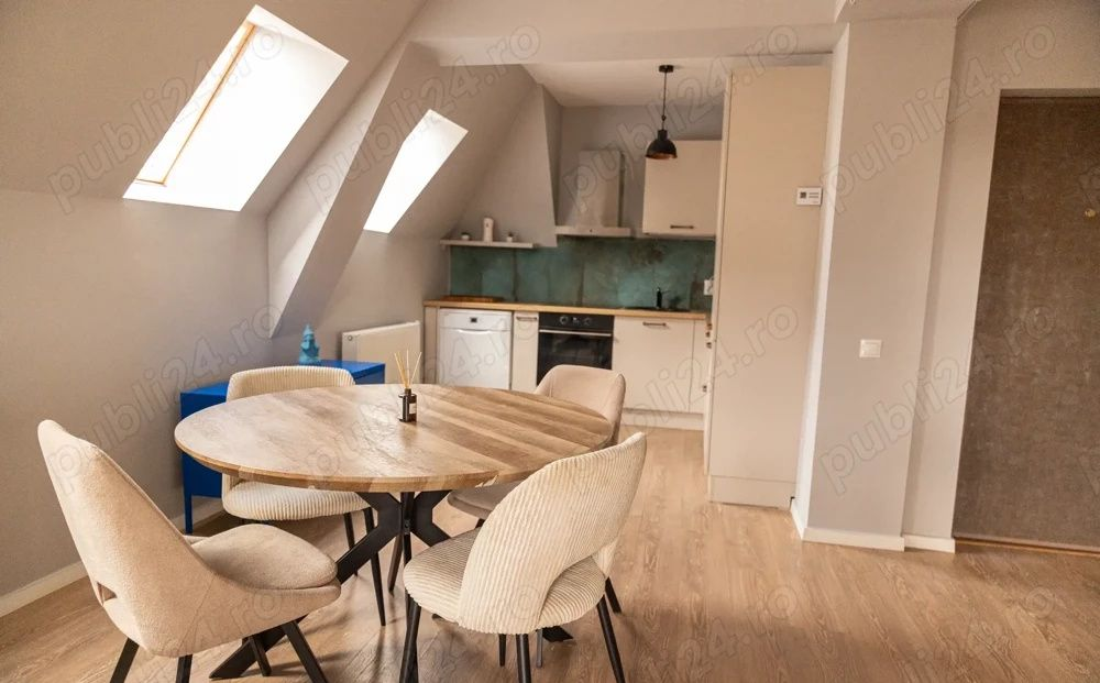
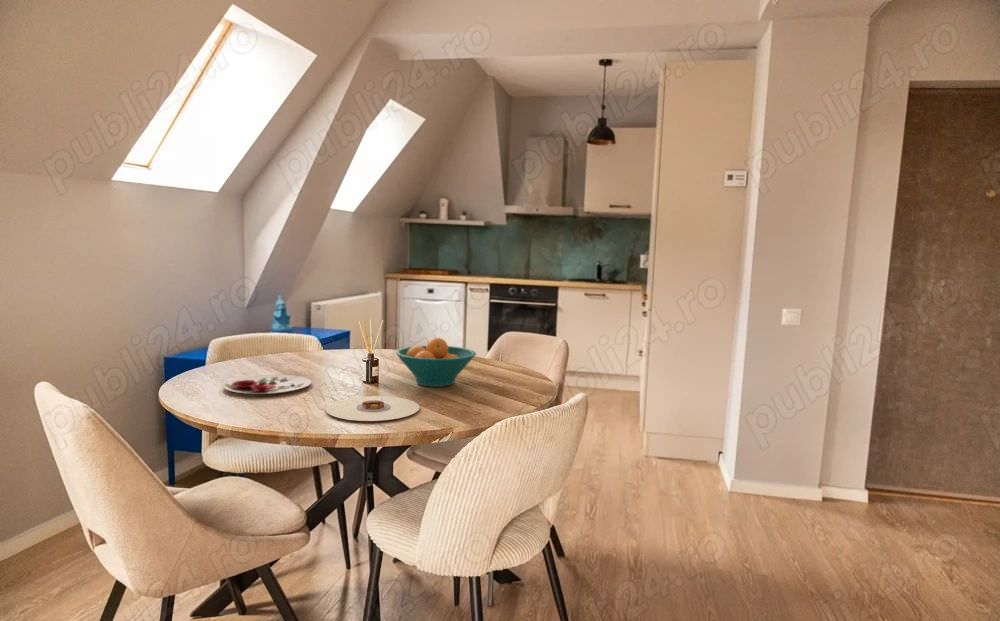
+ plate [223,374,312,395]
+ fruit bowl [395,337,477,388]
+ plate [325,395,421,422]
